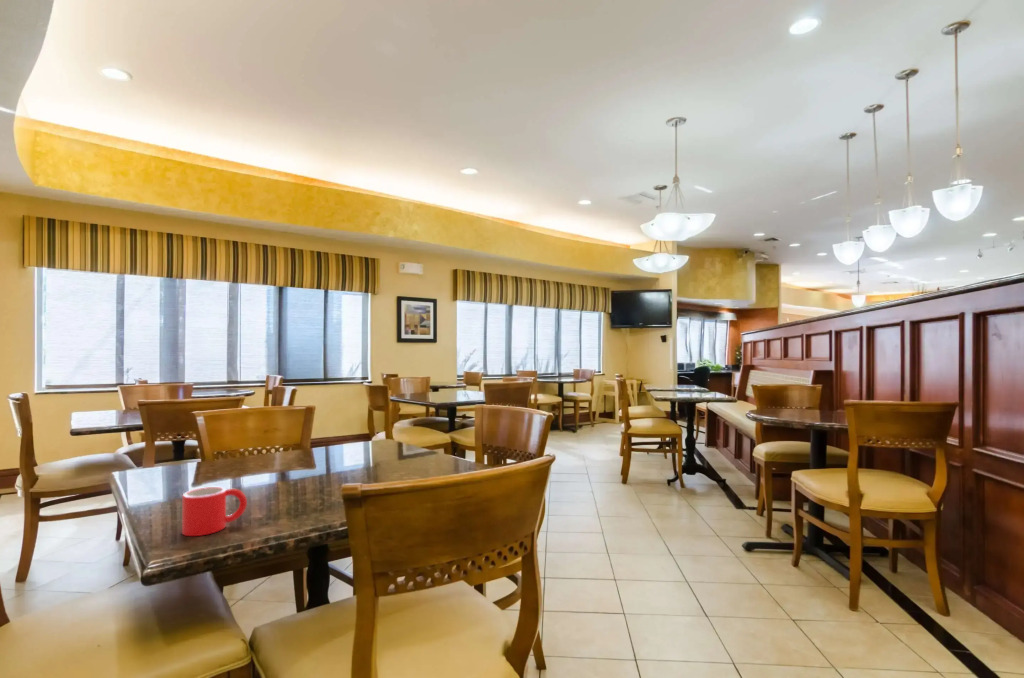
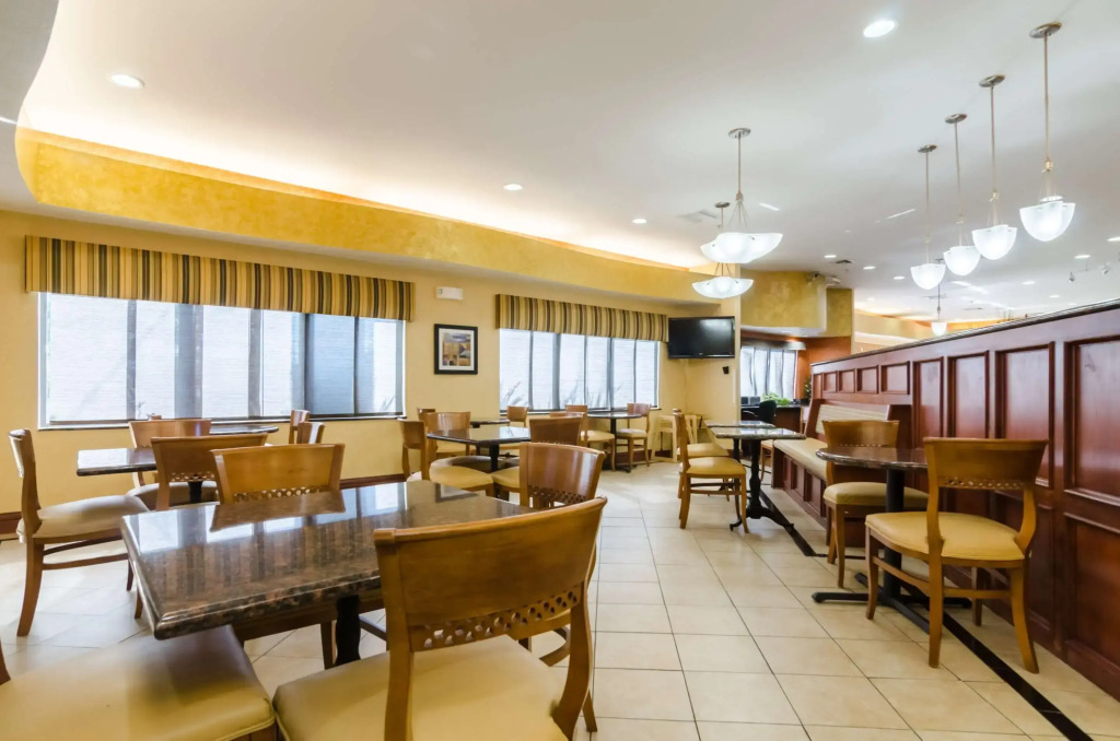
- mug [181,486,248,537]
